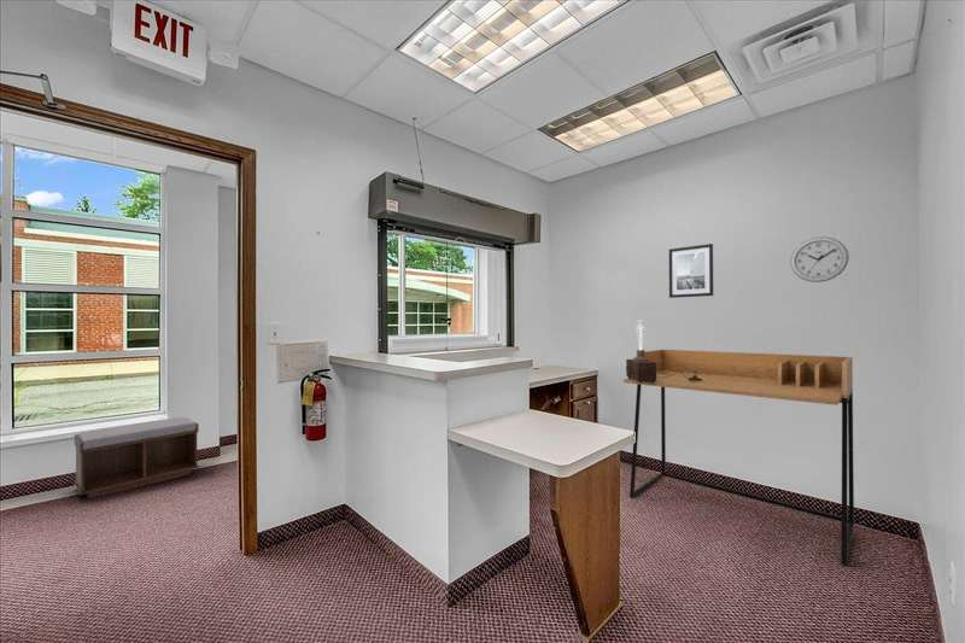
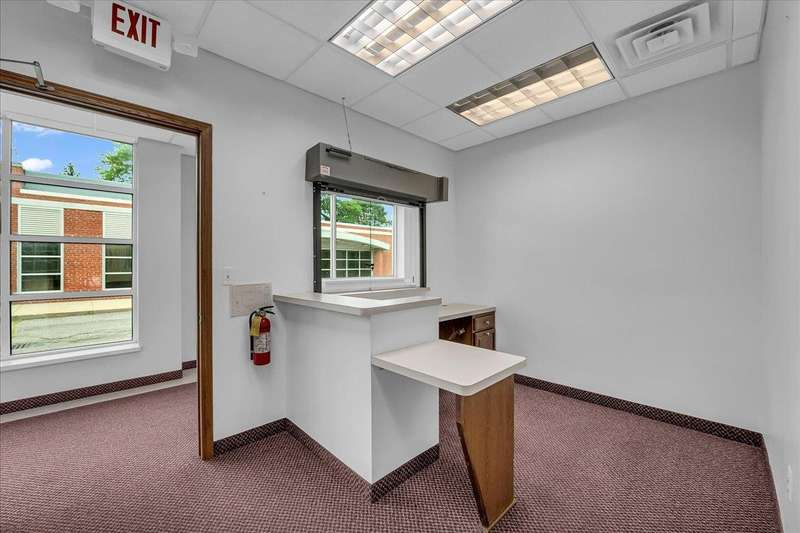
- desk [622,349,855,566]
- bench [74,416,200,499]
- table lamp [625,320,702,382]
- wall art [668,242,714,299]
- wall clock [789,235,850,283]
